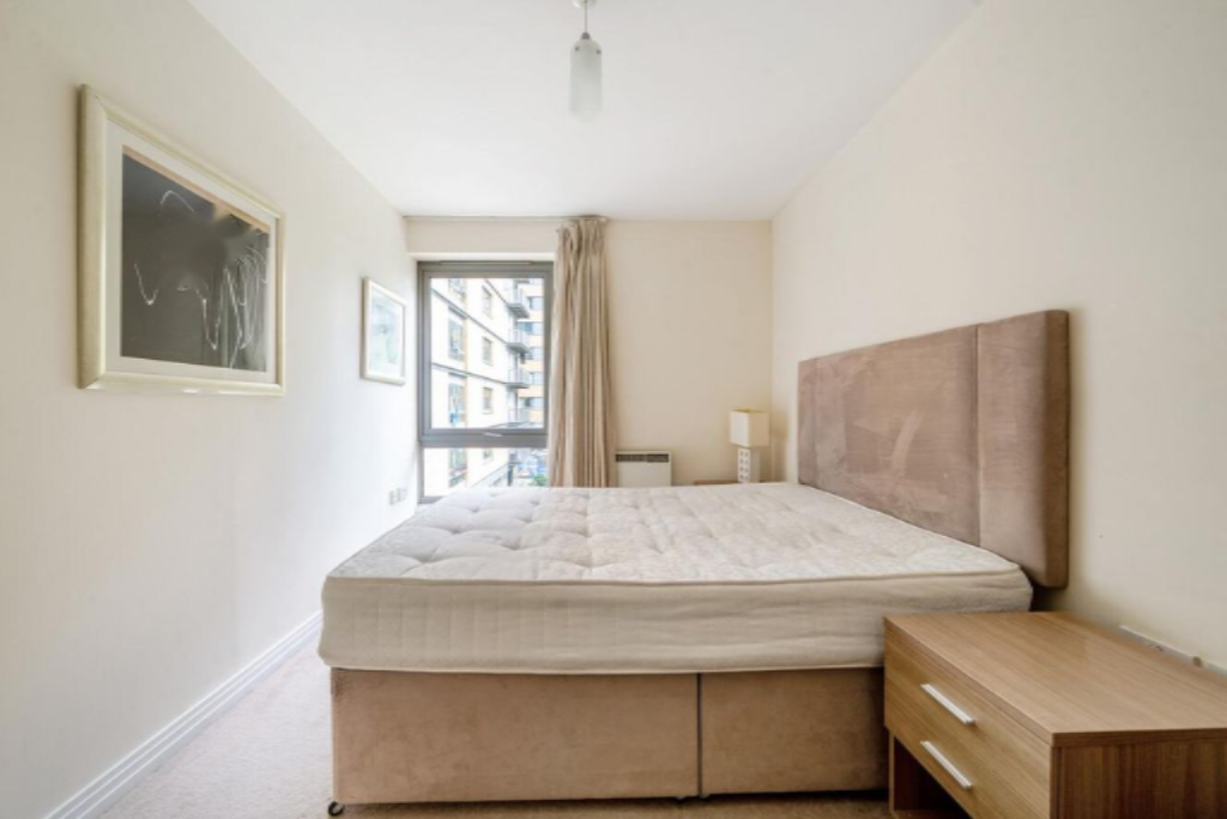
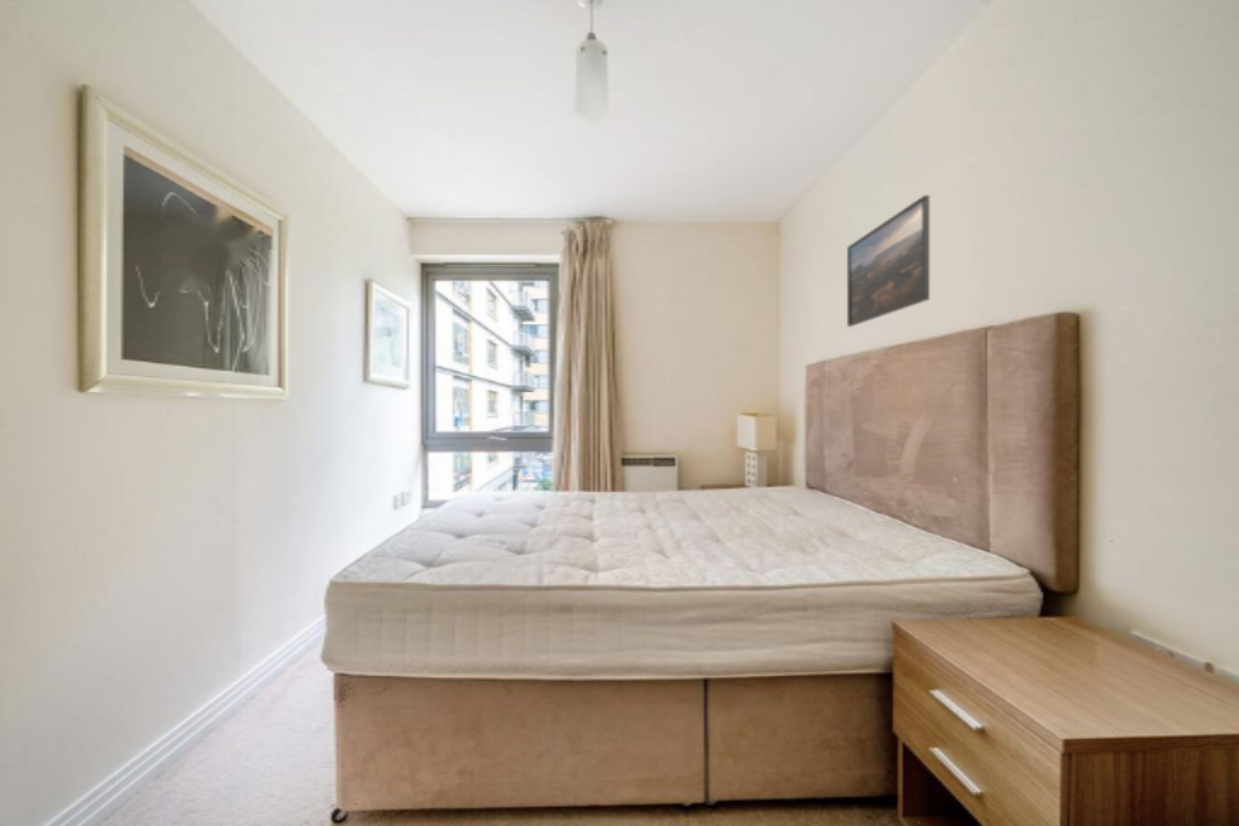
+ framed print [846,193,930,328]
